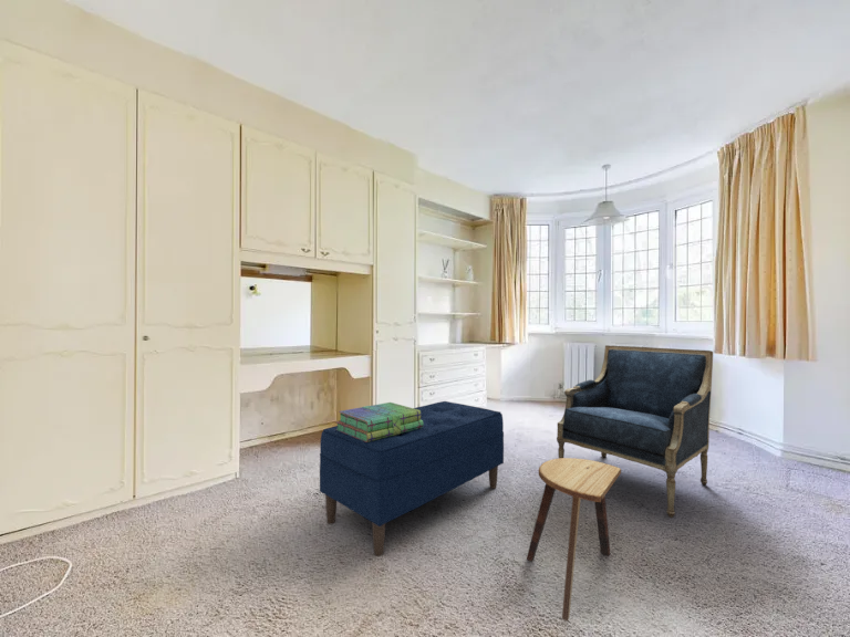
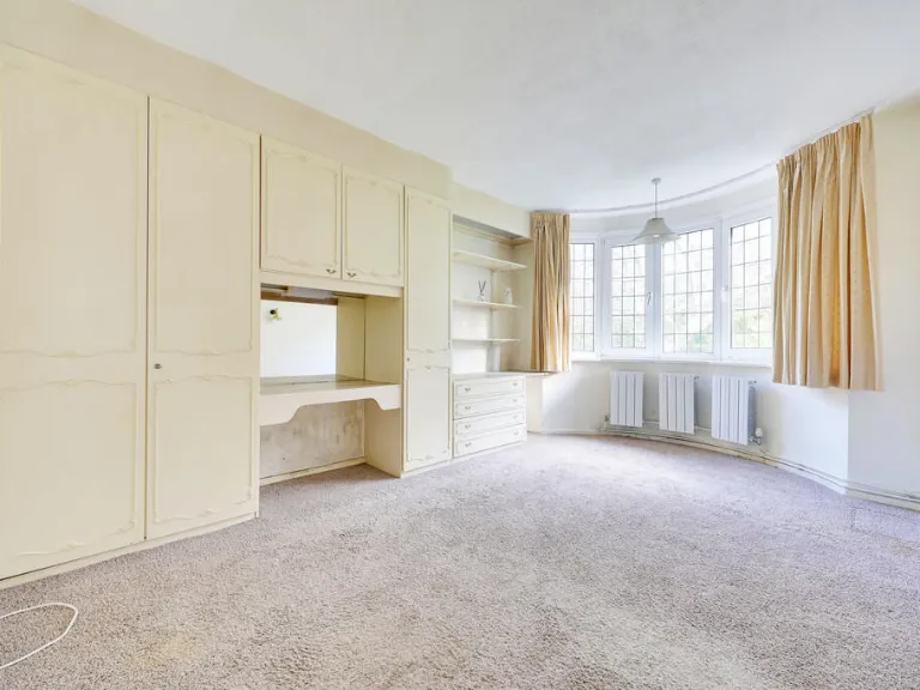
- bench [319,400,505,557]
- stool [526,457,622,623]
- stack of books [335,401,424,442]
- armchair [556,344,714,519]
